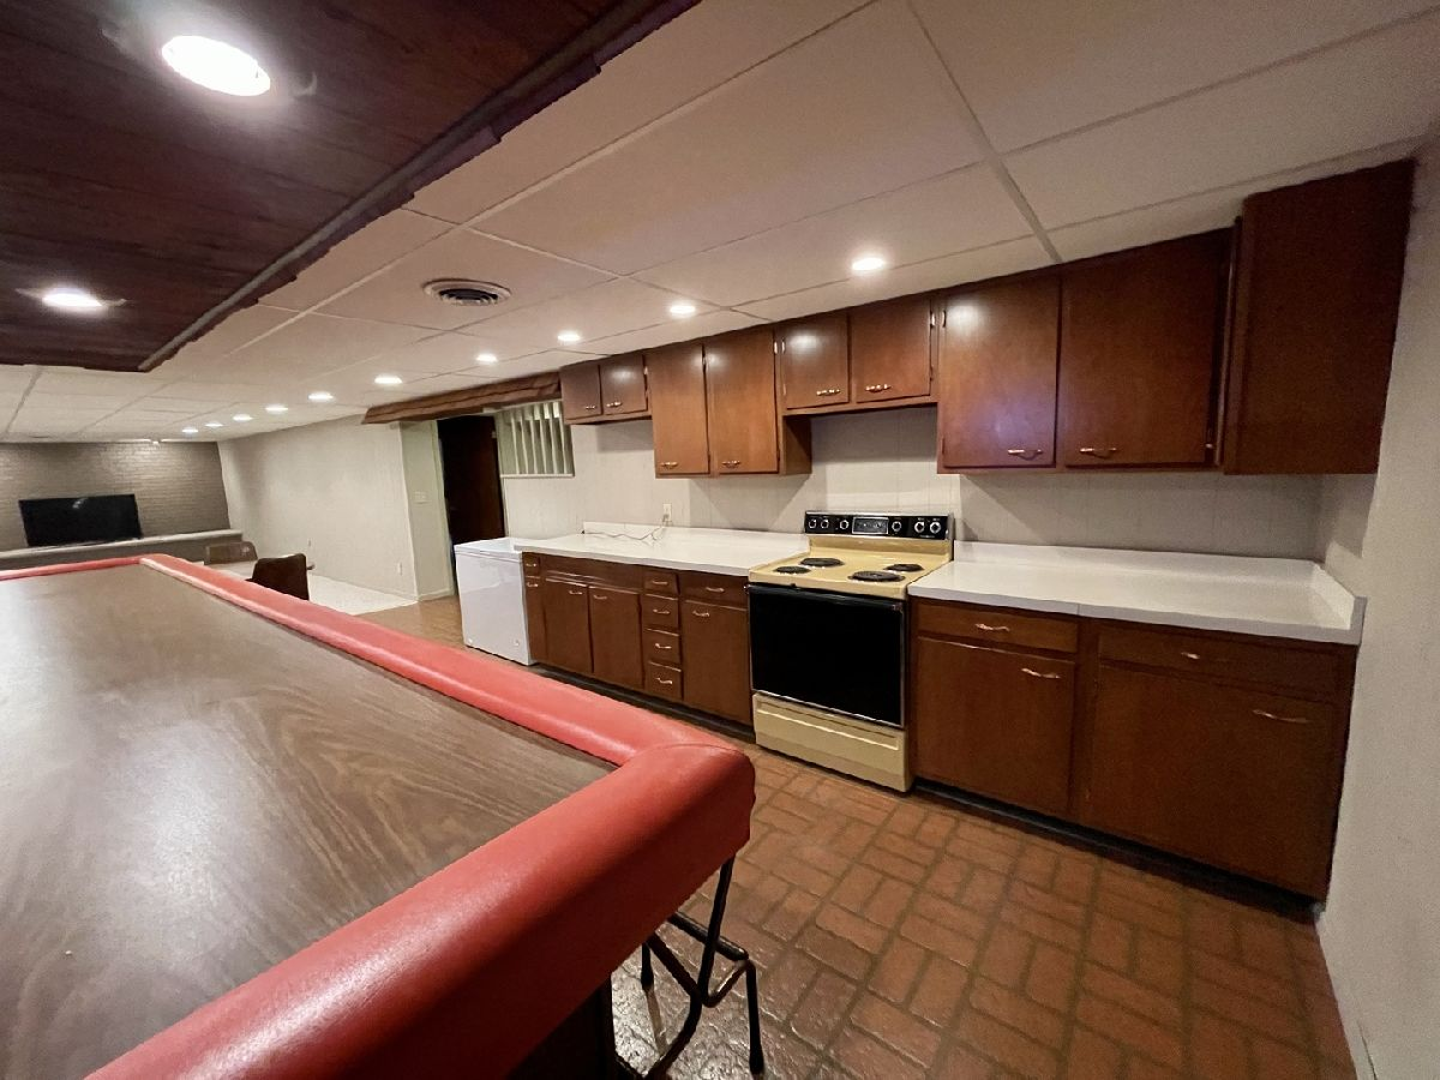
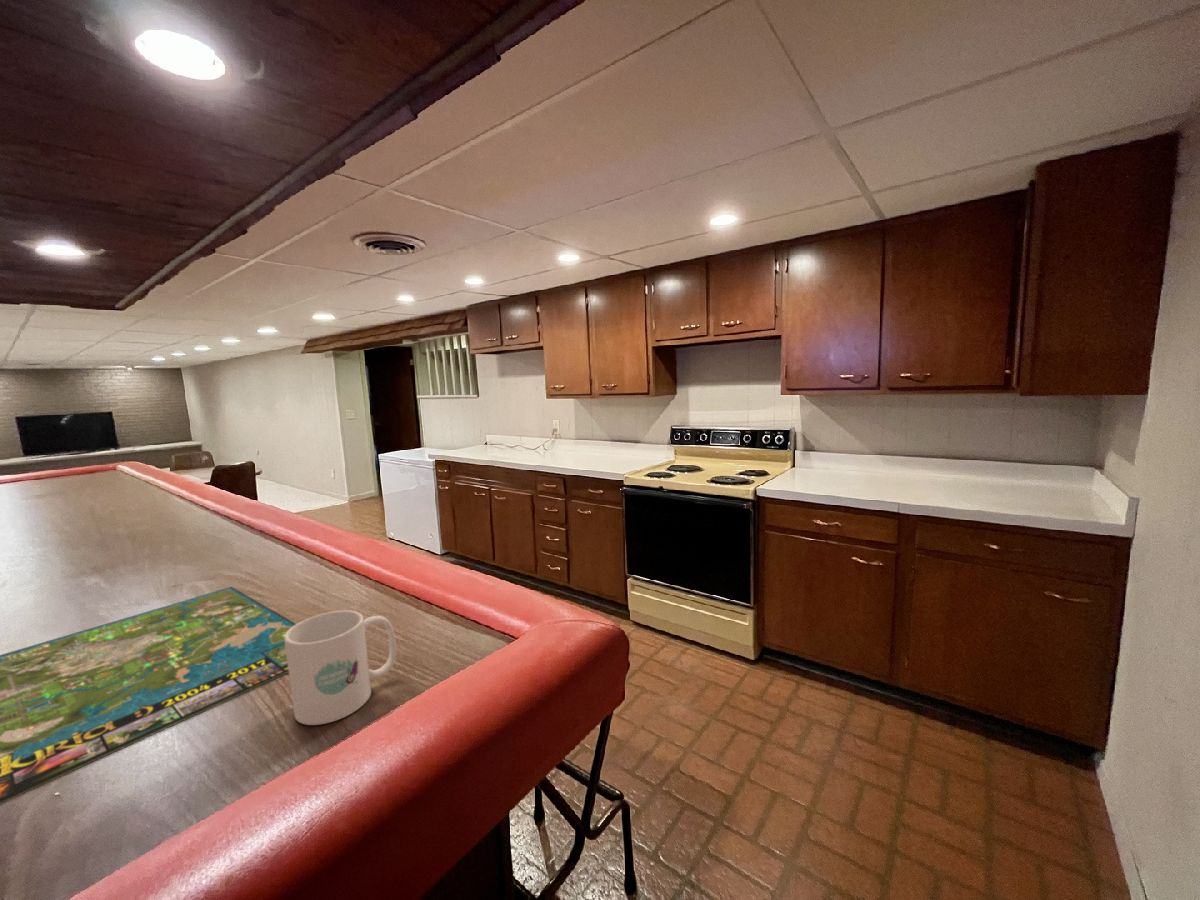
+ mug [284,609,397,726]
+ board game [0,586,297,805]
